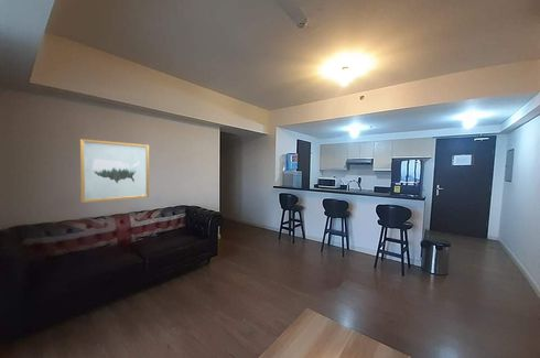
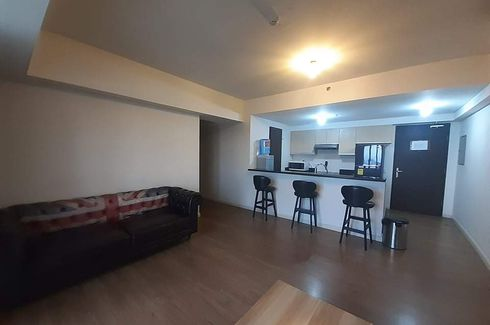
- wall art [79,138,150,204]
